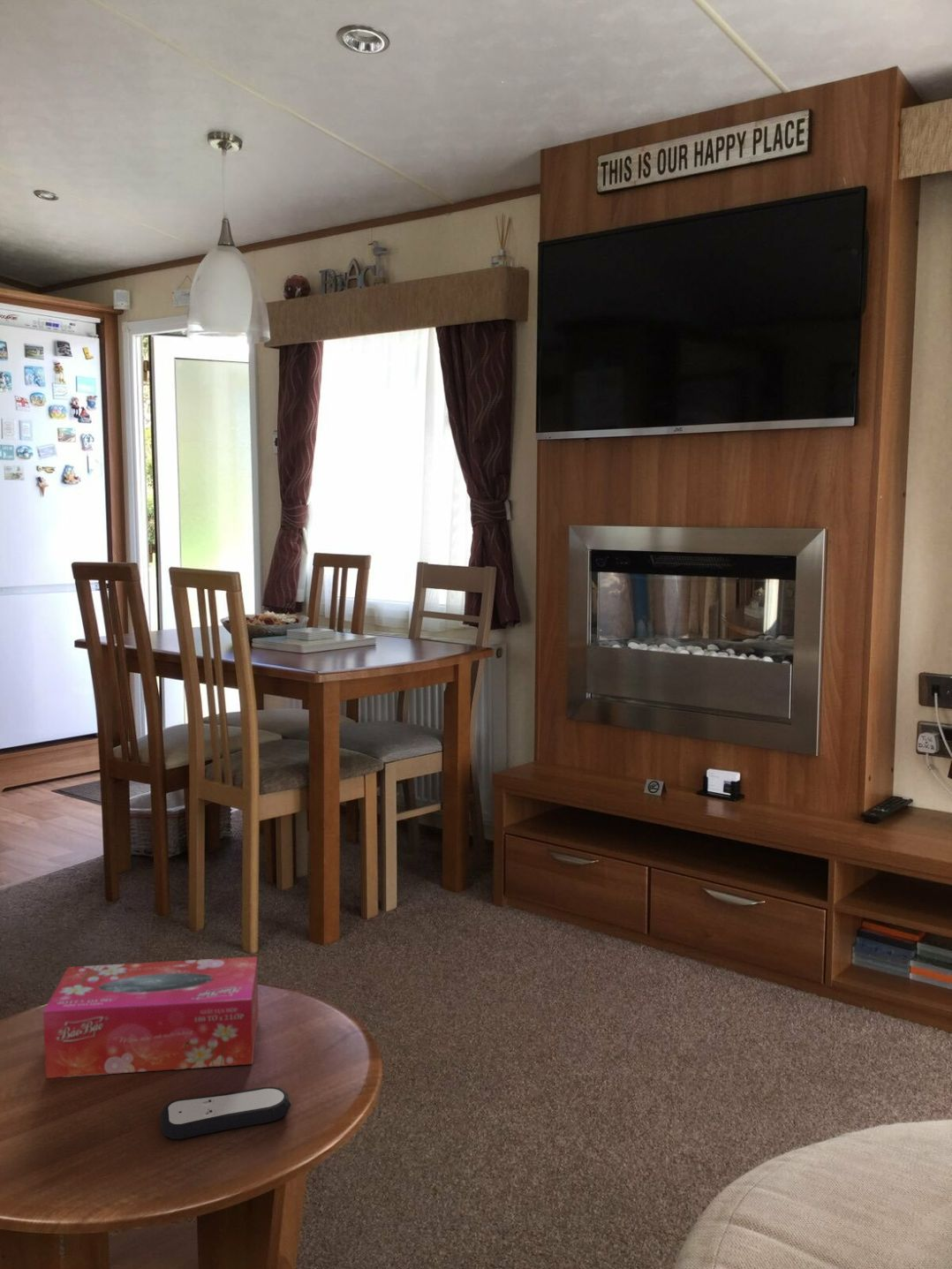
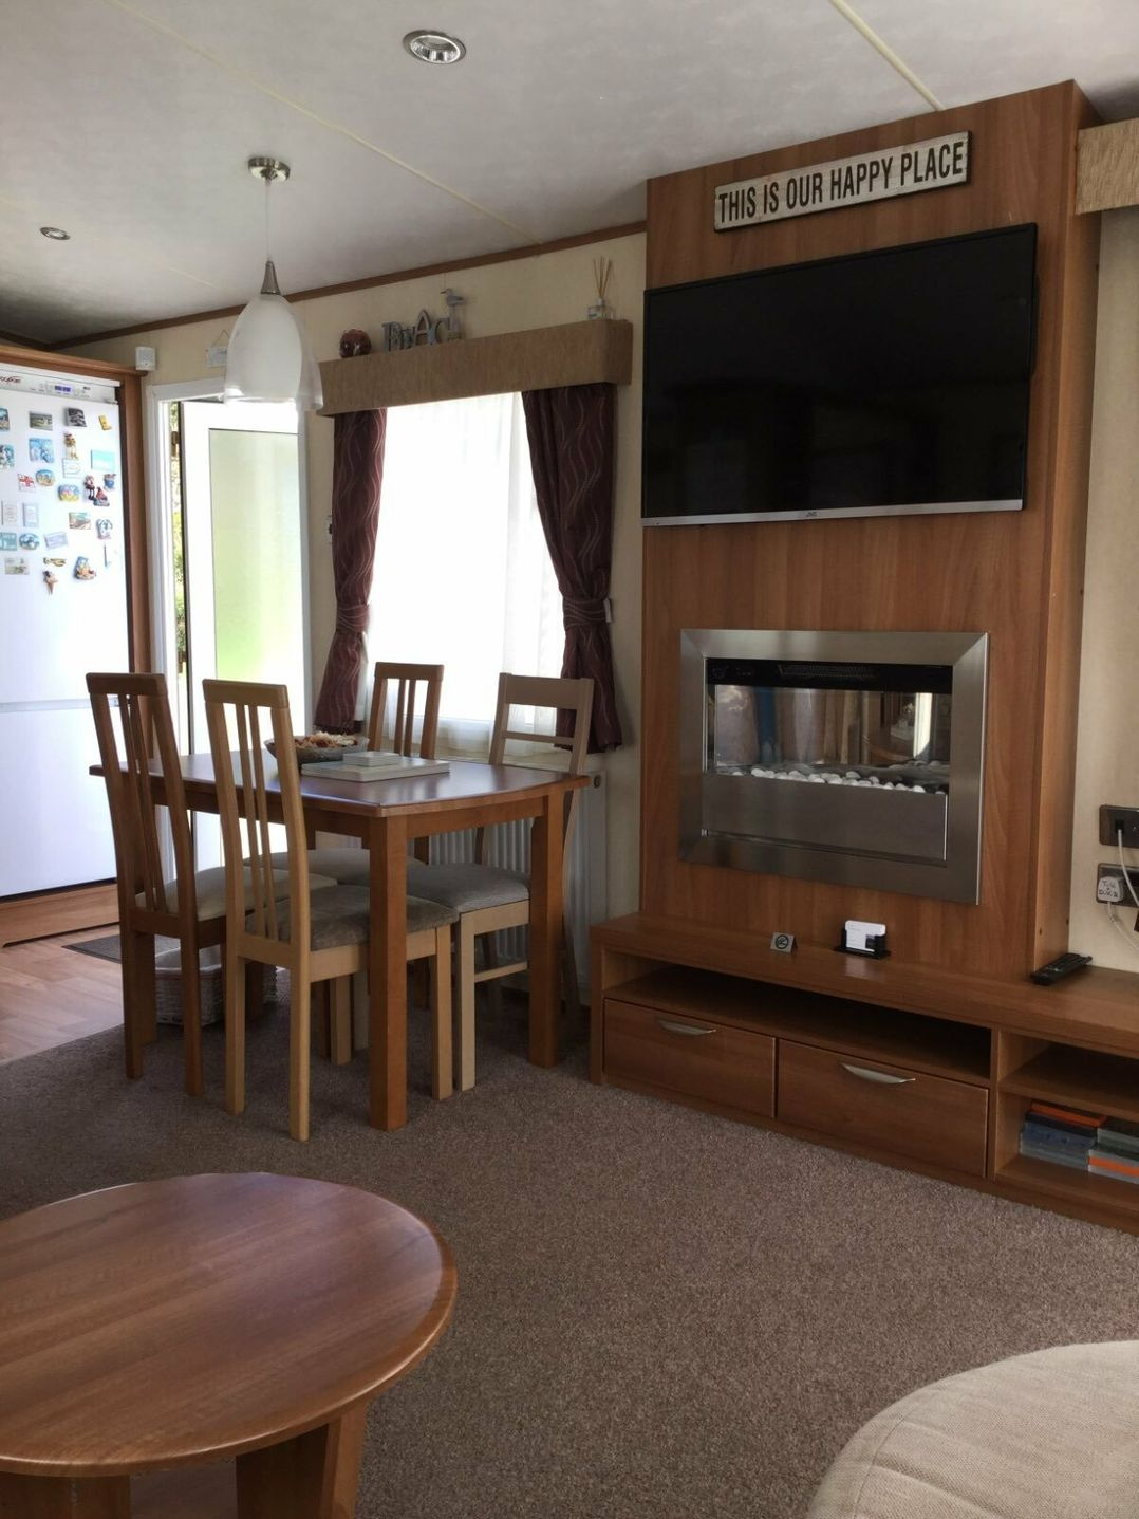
- remote control [160,1086,291,1140]
- tissue box [42,956,260,1079]
